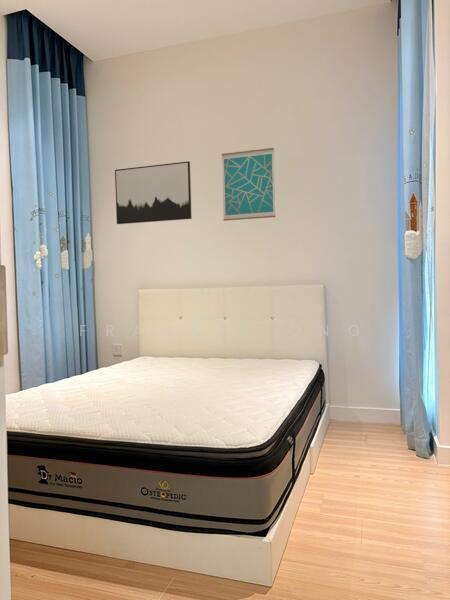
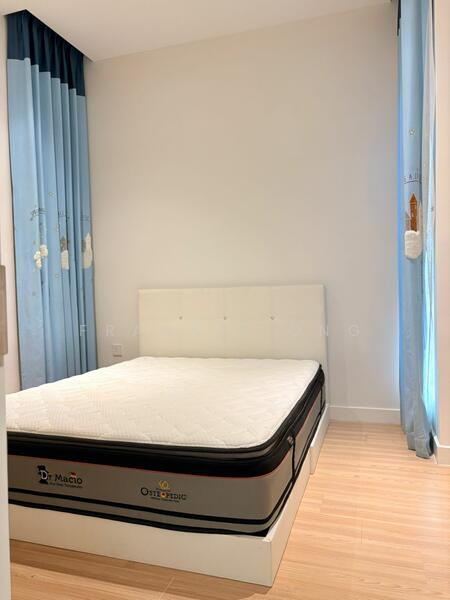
- wall art [114,161,193,225]
- wall art [221,147,277,222]
